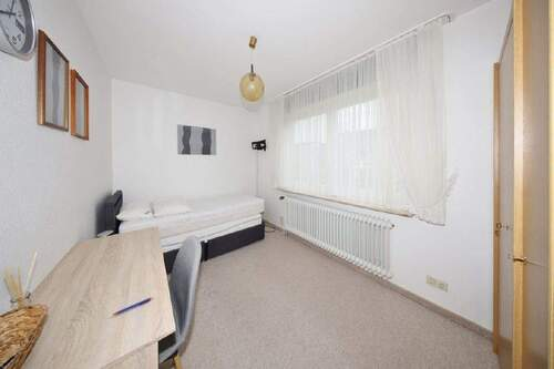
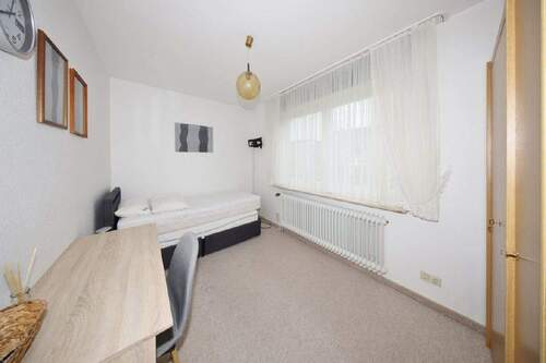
- pen [112,297,154,316]
